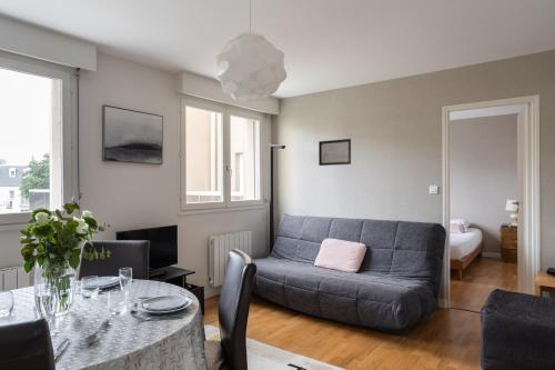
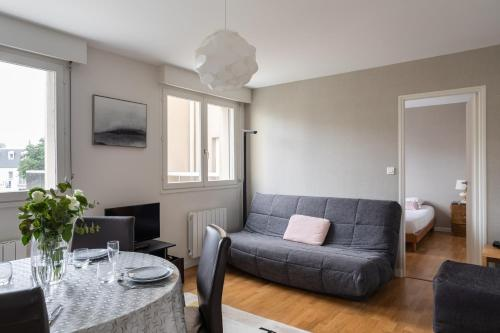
- soupspoon [84,318,111,343]
- wall art [317,138,352,167]
